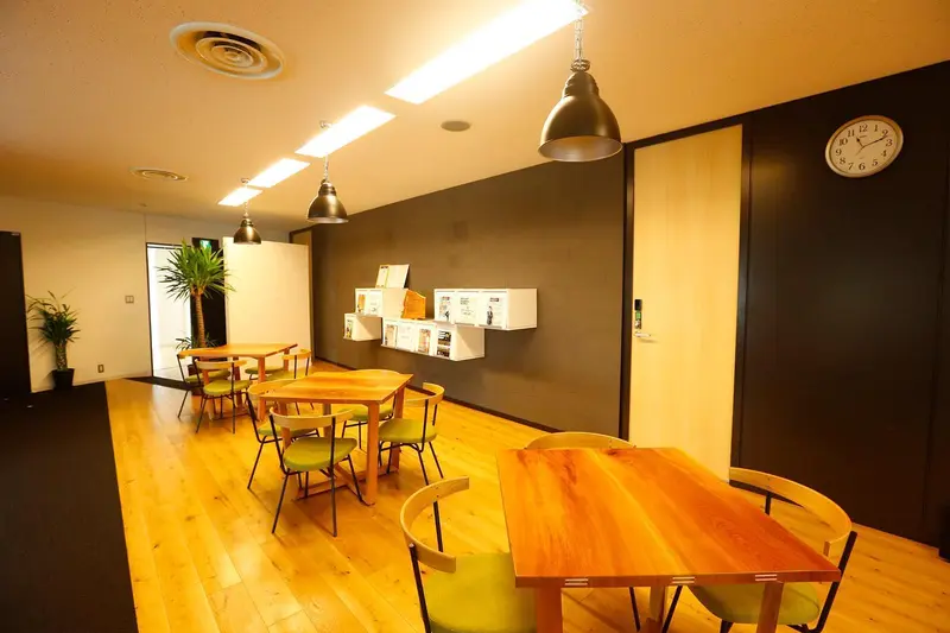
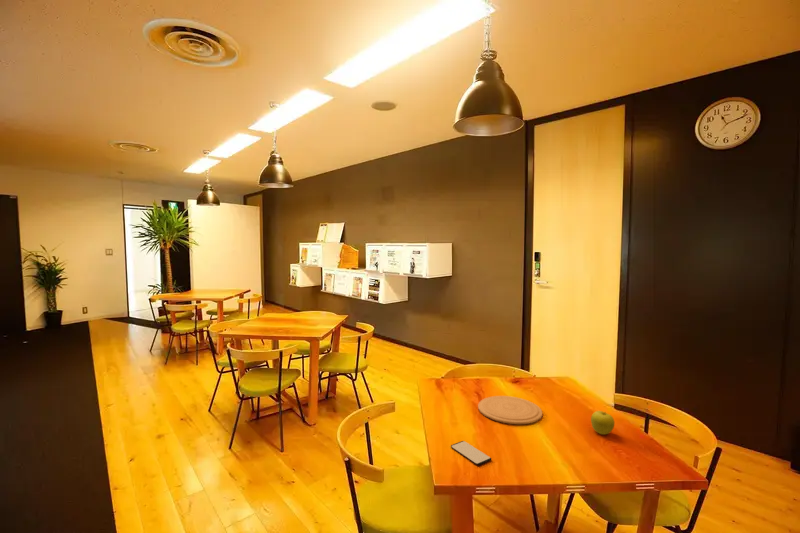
+ fruit [590,410,615,435]
+ plate [477,395,543,425]
+ smartphone [450,440,492,466]
